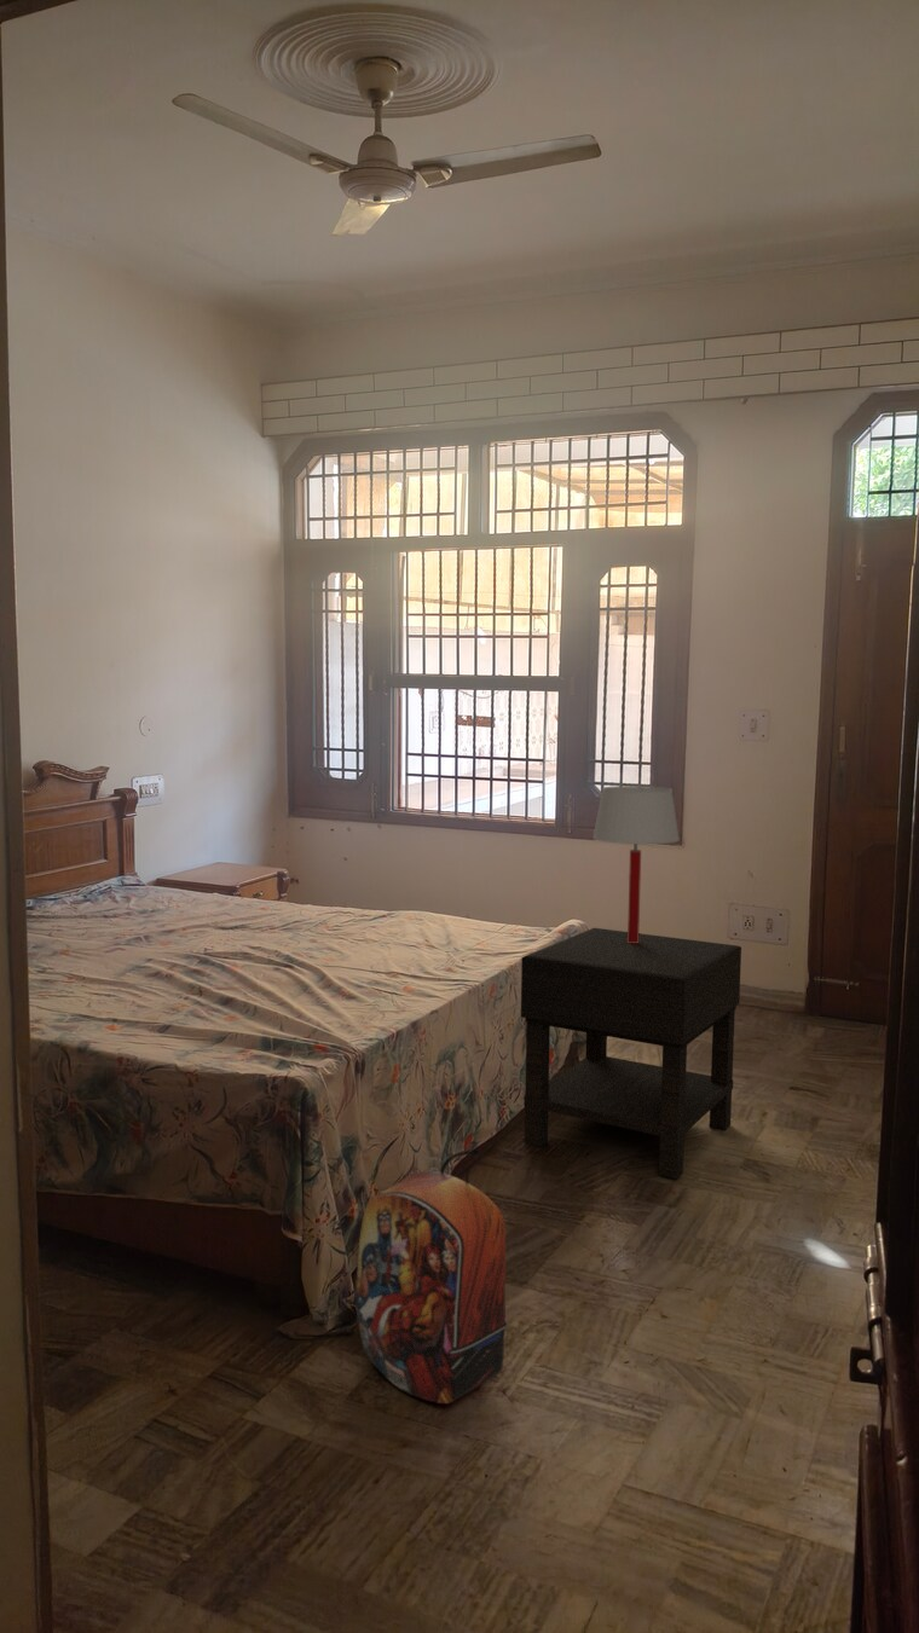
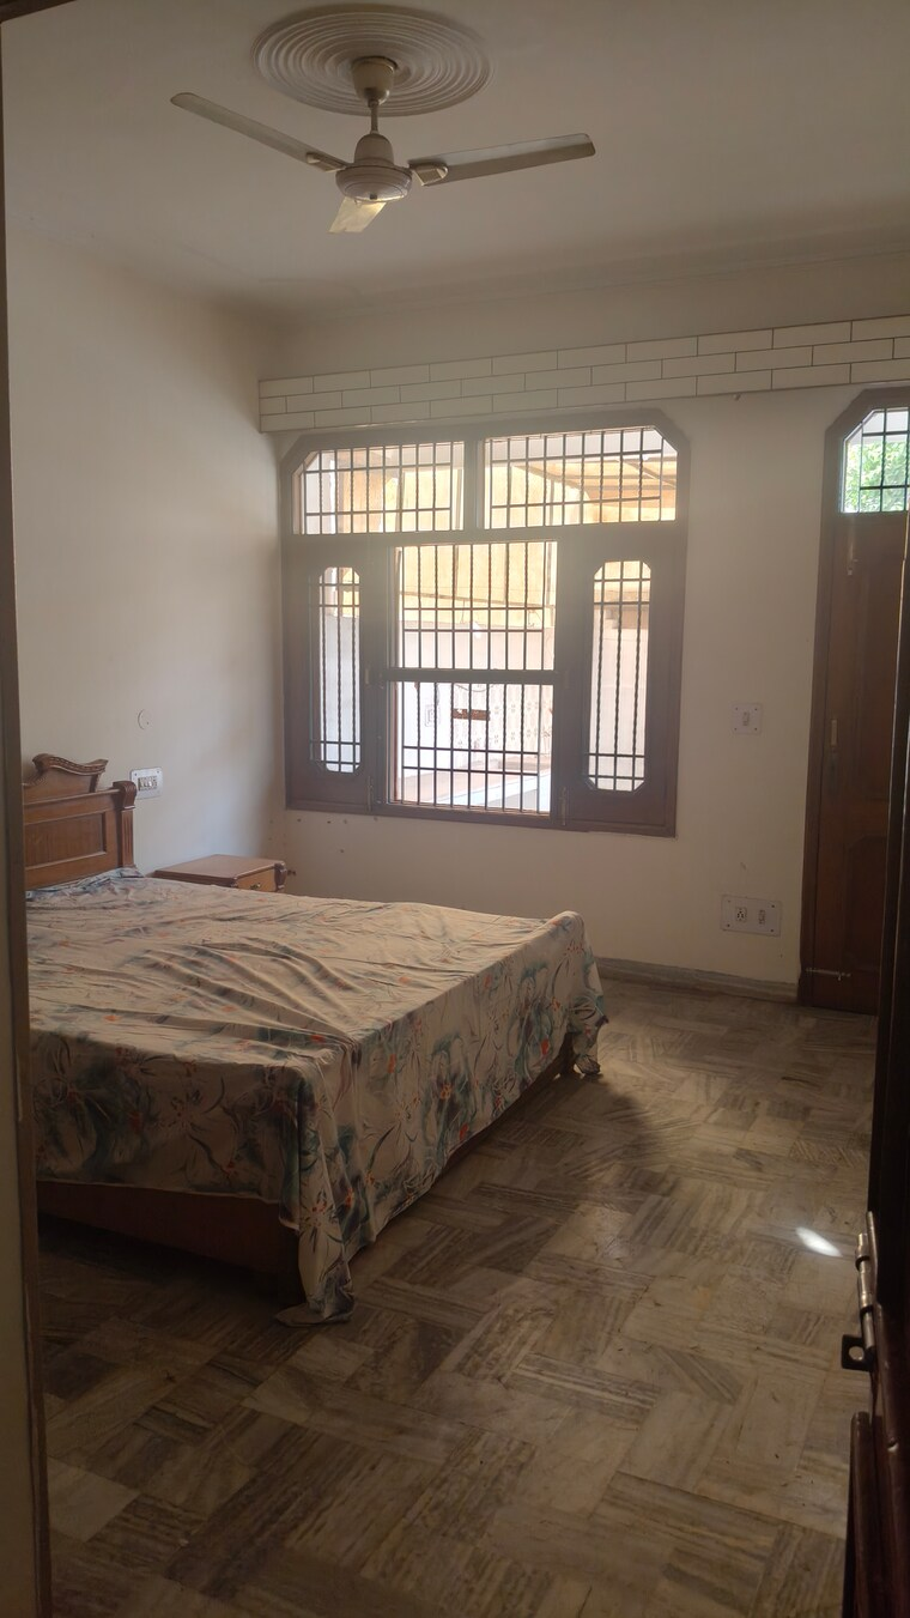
- table lamp [591,784,681,943]
- nightstand [520,927,742,1180]
- backpack [352,1148,508,1405]
